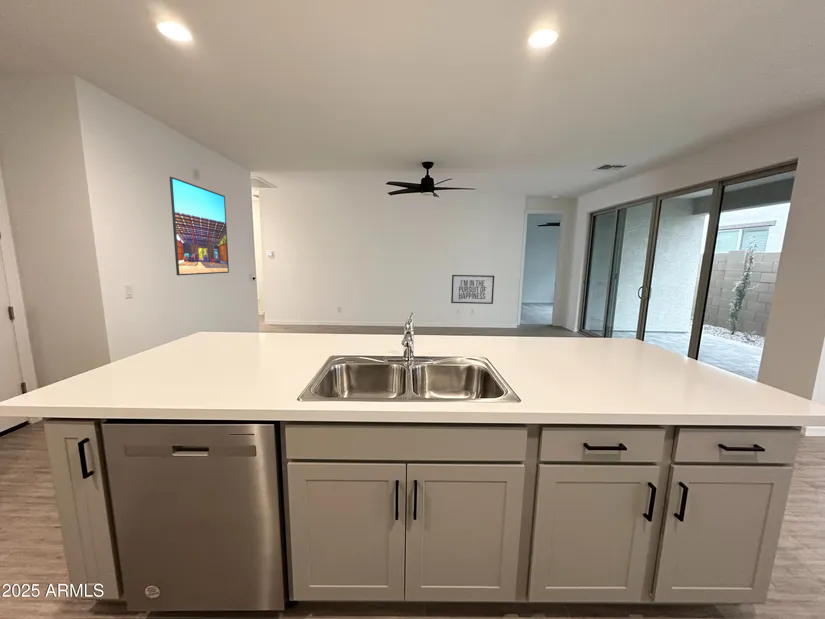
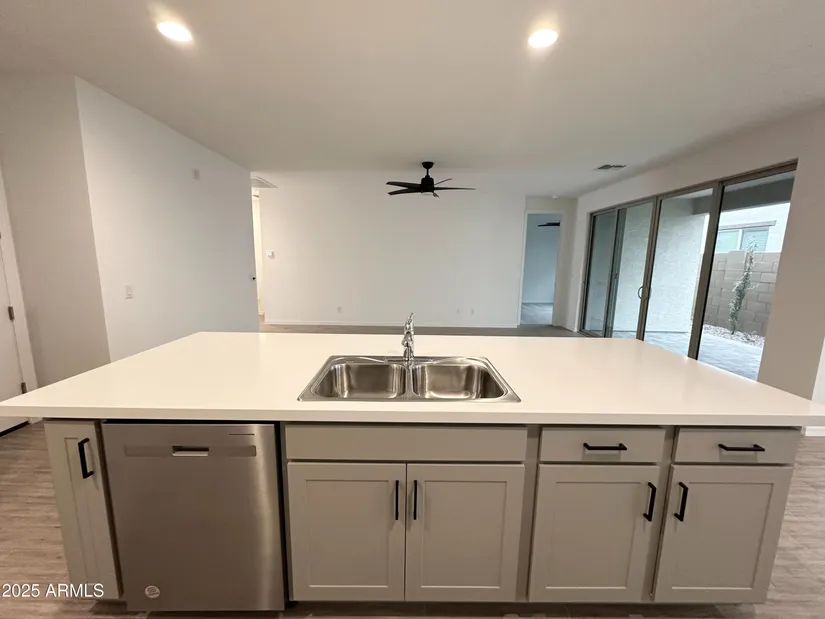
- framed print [169,176,230,276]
- mirror [450,274,495,305]
